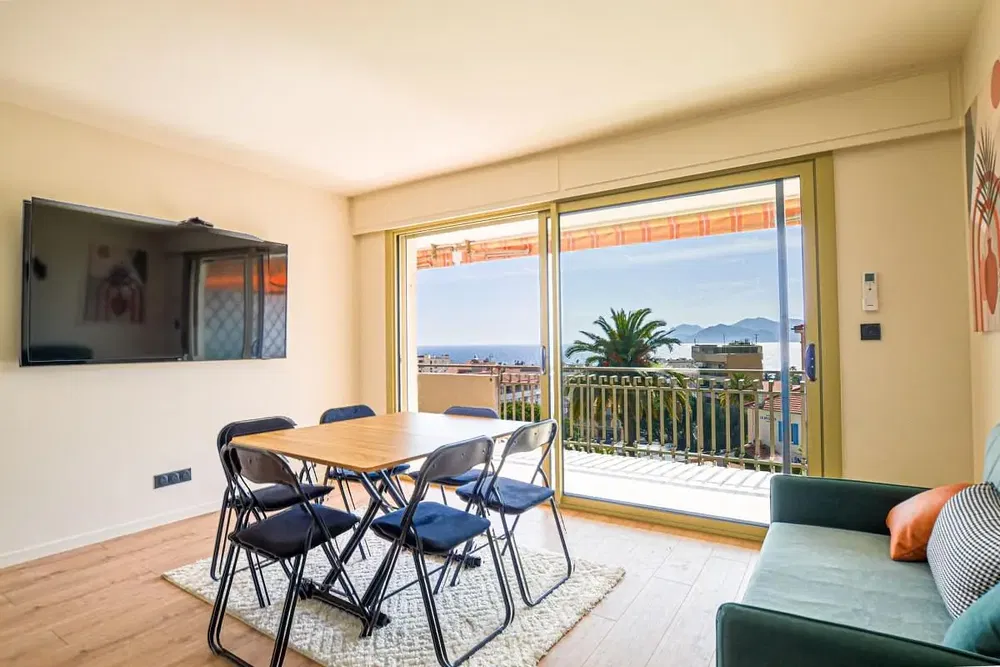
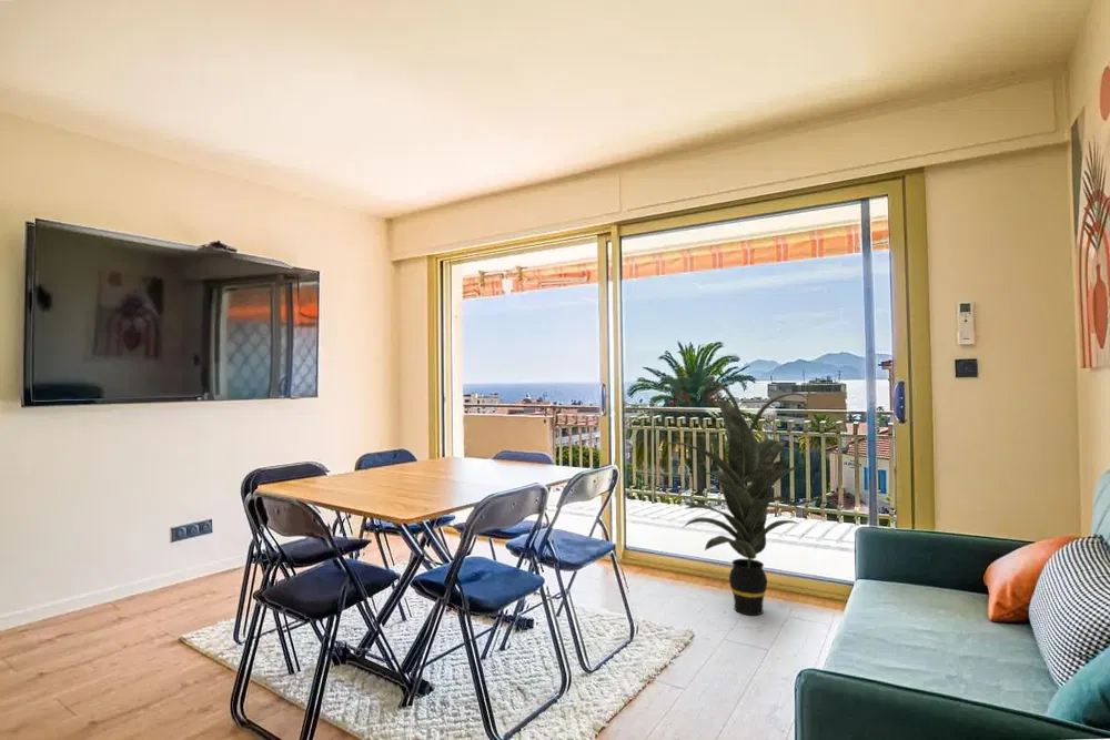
+ indoor plant [663,381,808,617]
